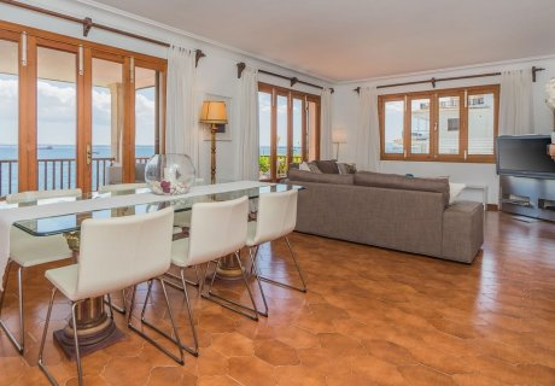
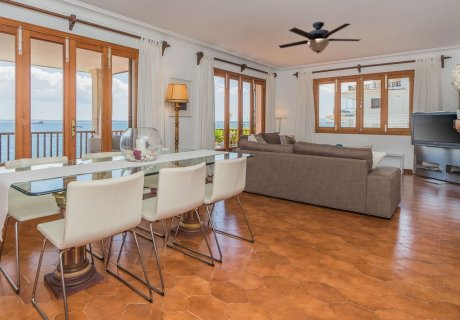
+ ceiling fan [278,21,362,54]
